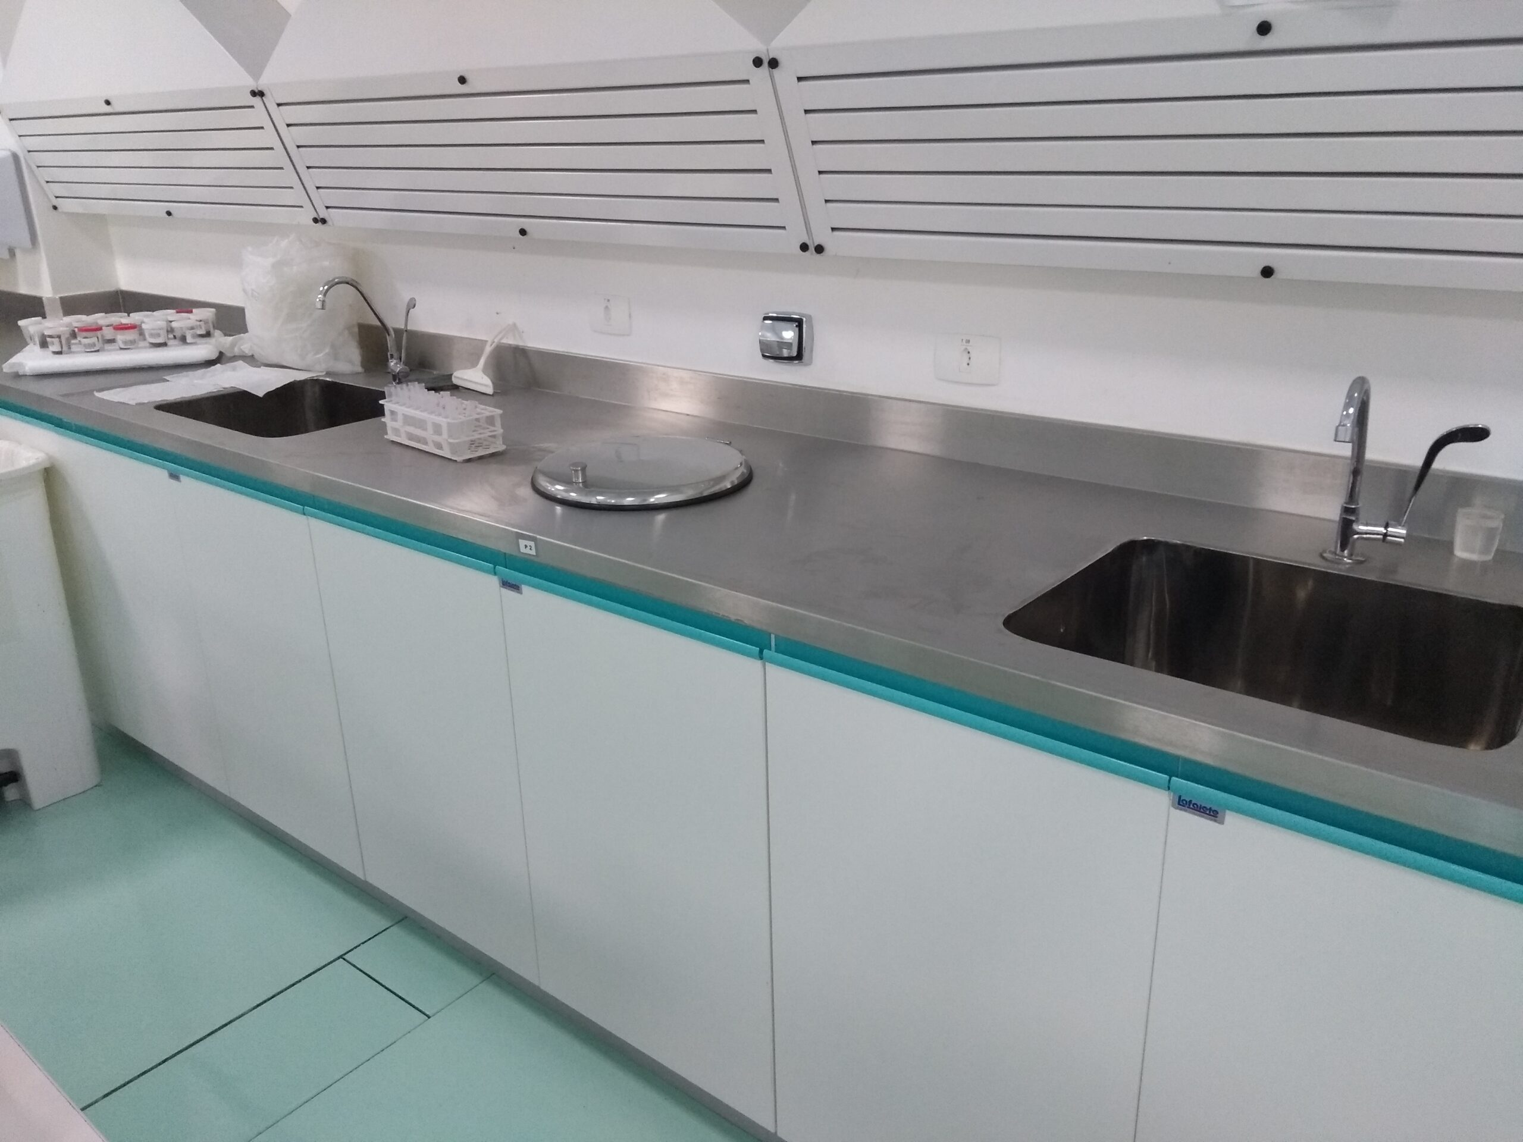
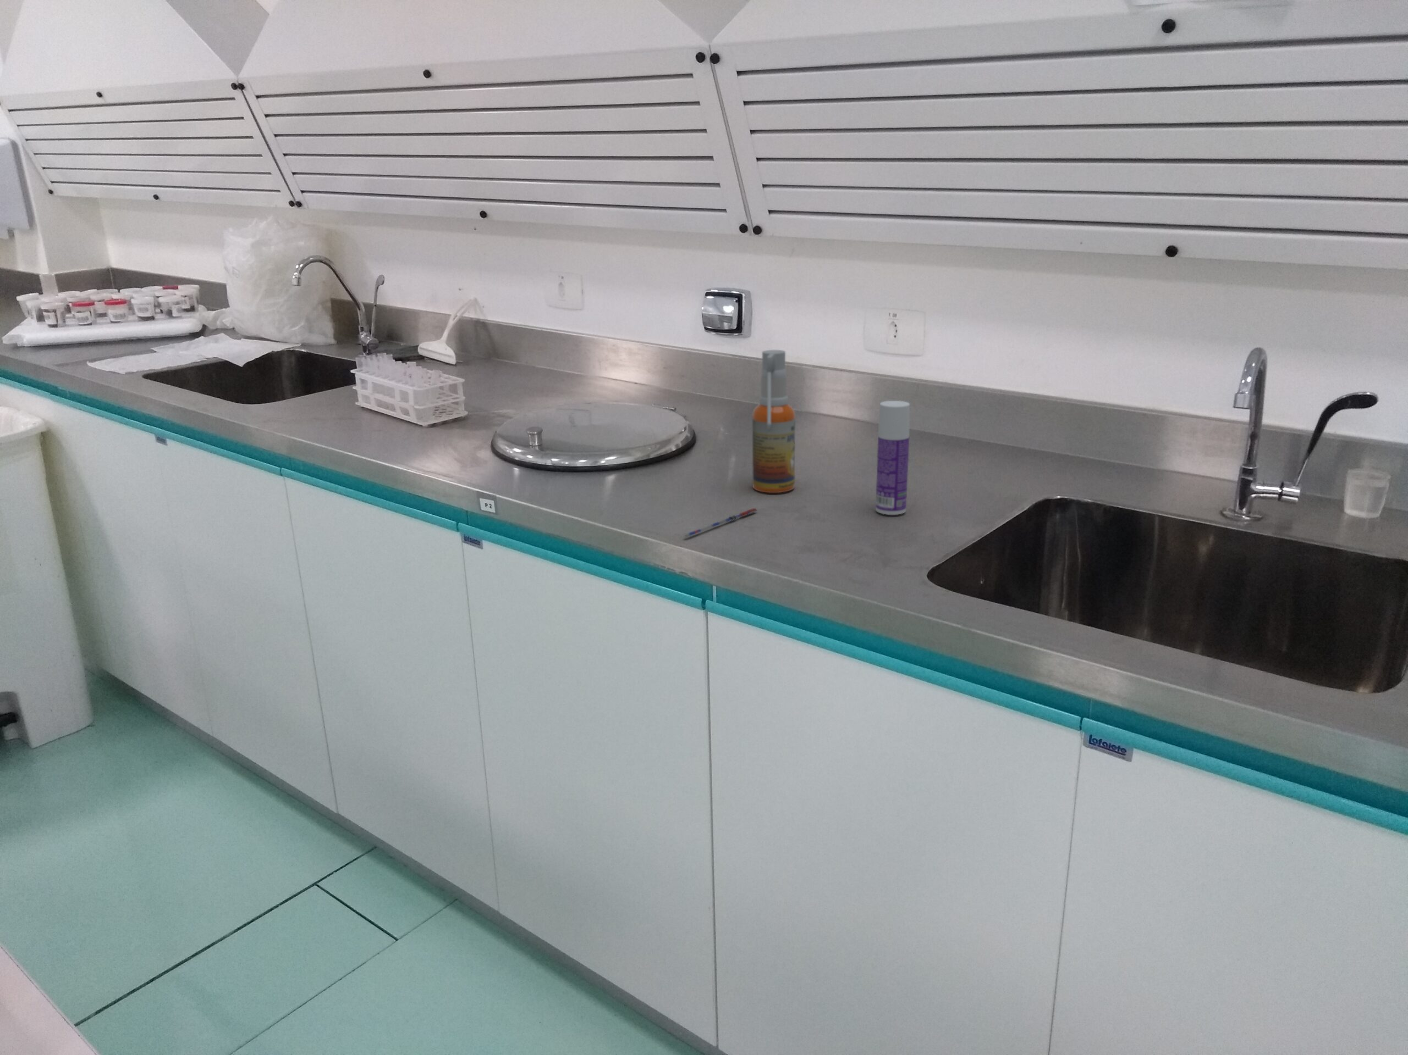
+ spray bottle [752,349,796,493]
+ pen [683,508,757,539]
+ bottle [875,400,910,515]
